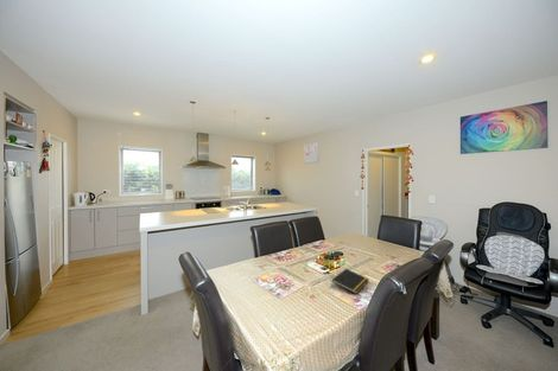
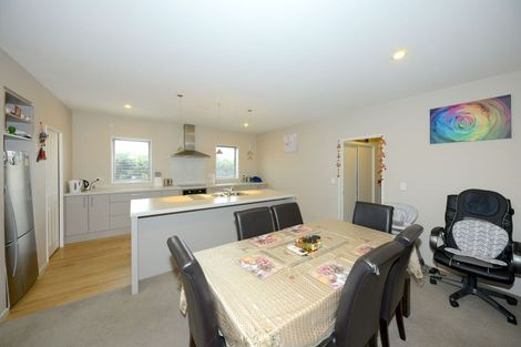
- notepad [330,268,370,295]
